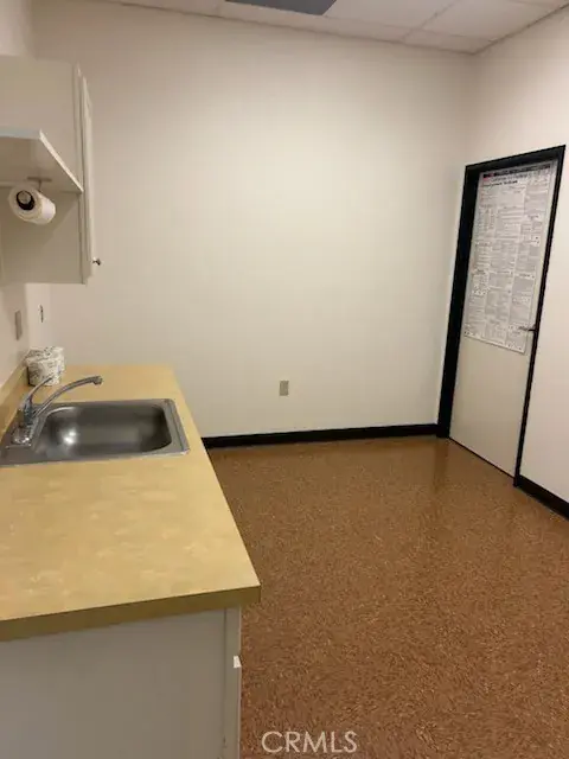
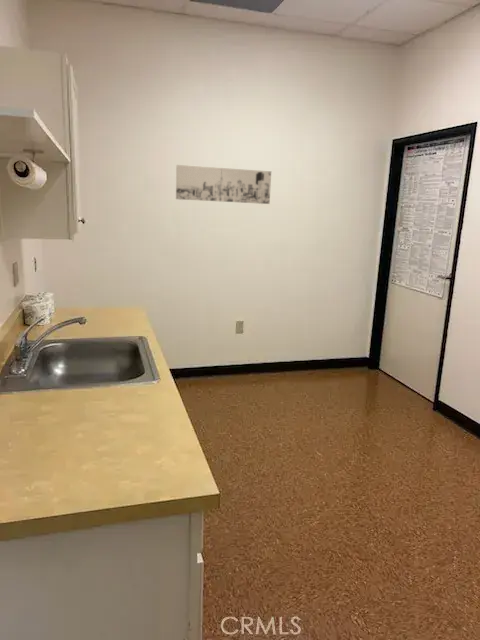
+ wall art [175,164,272,205]
